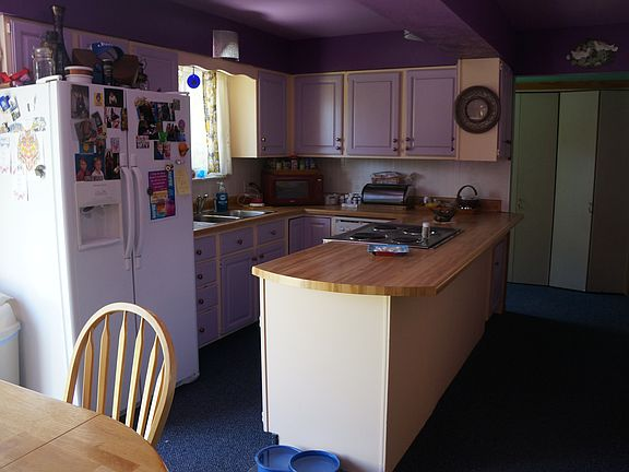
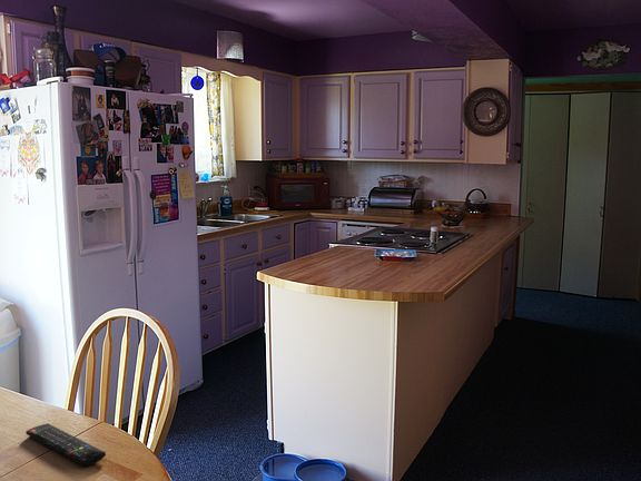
+ remote control [24,422,107,467]
